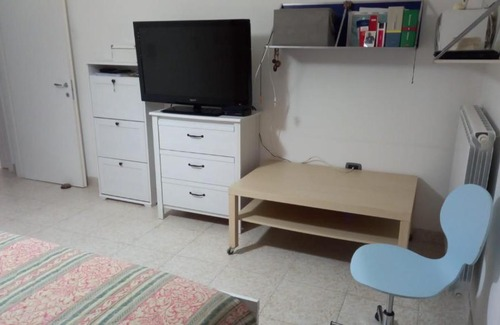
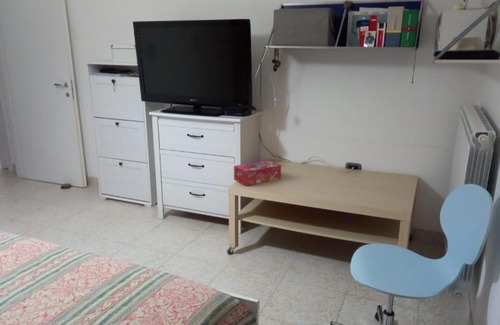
+ tissue box [233,159,282,187]
